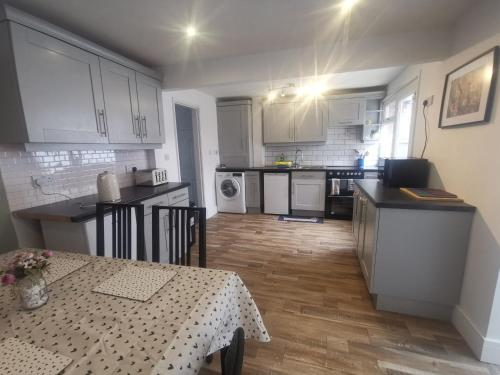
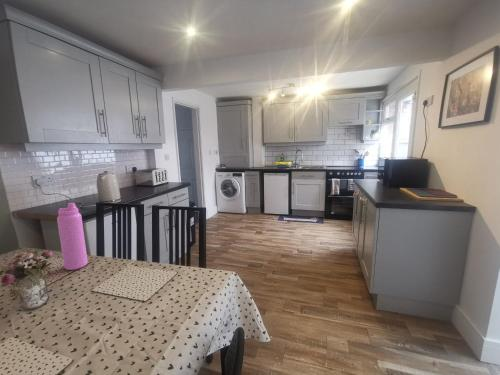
+ water bottle [56,202,89,271]
